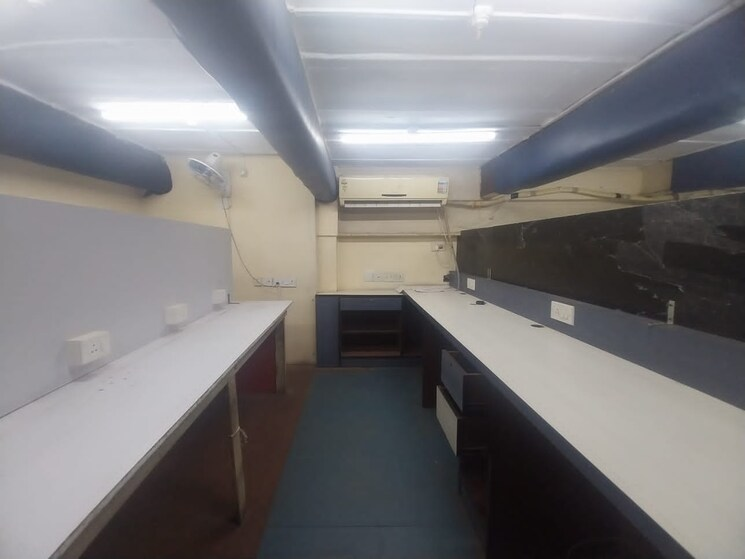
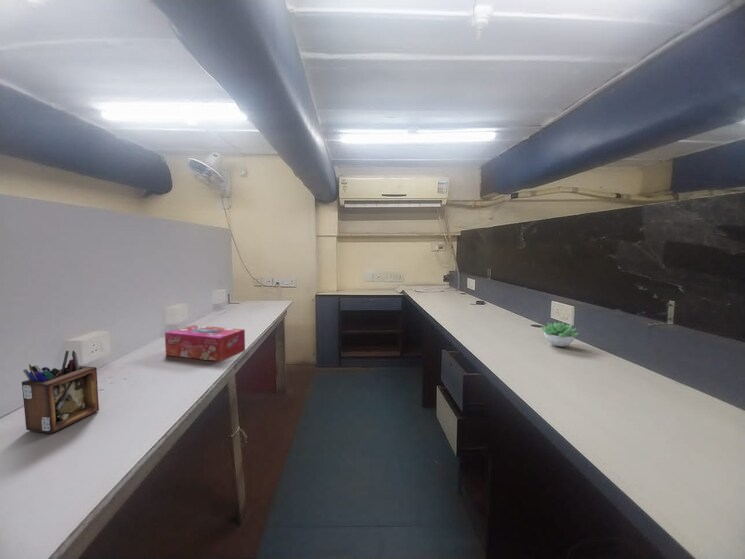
+ tissue box [164,324,246,362]
+ desk organizer [21,350,100,434]
+ succulent plant [540,321,580,347]
